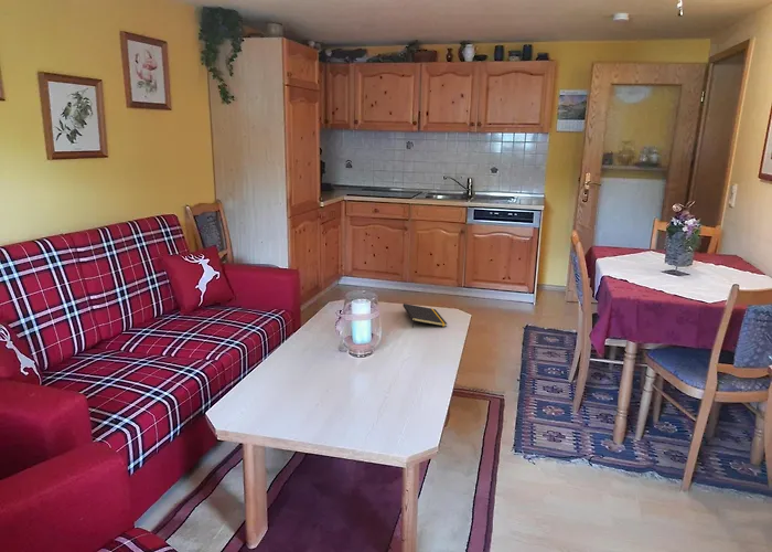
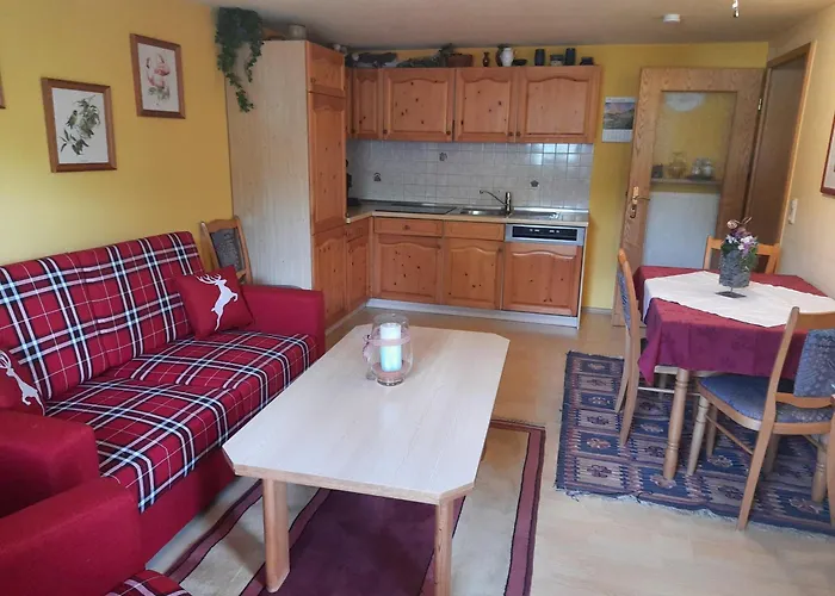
- notepad [401,302,448,329]
